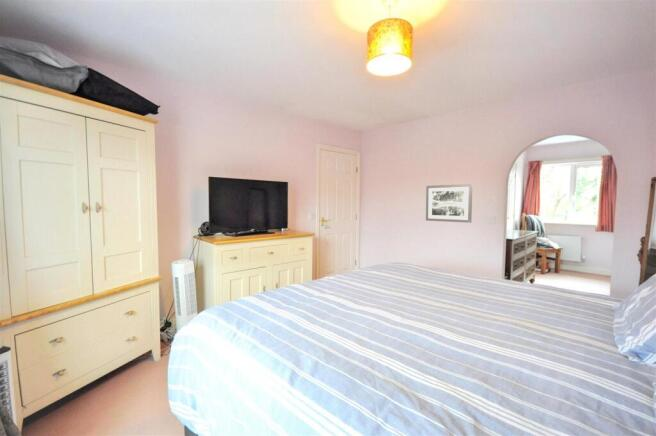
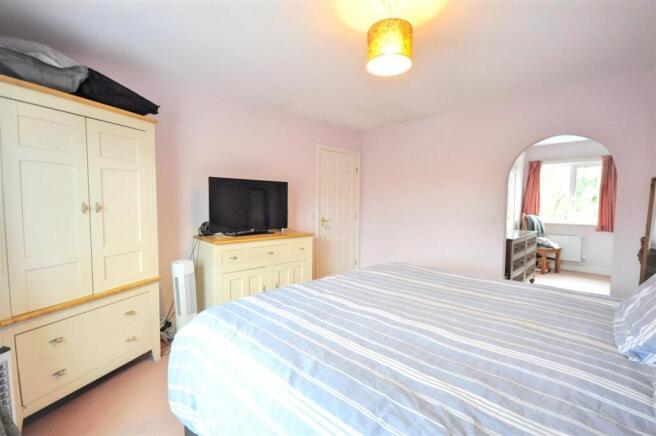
- wall art [425,183,473,224]
